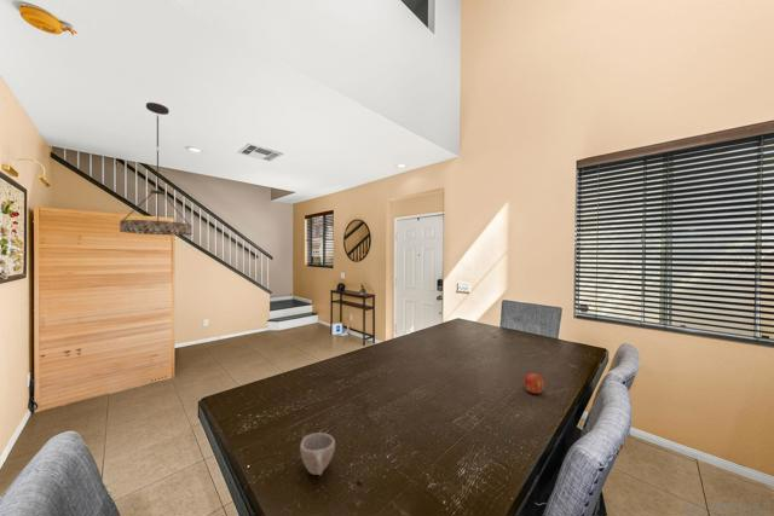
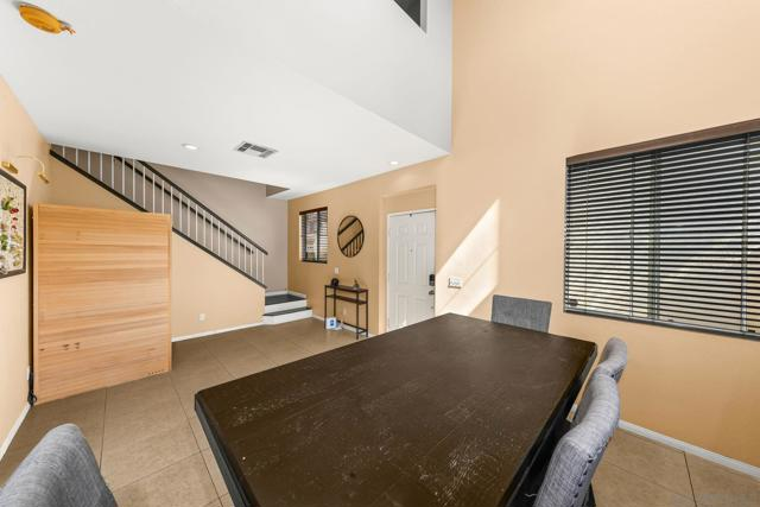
- fruit [524,372,545,395]
- cup [299,431,336,476]
- chandelier [119,102,194,236]
